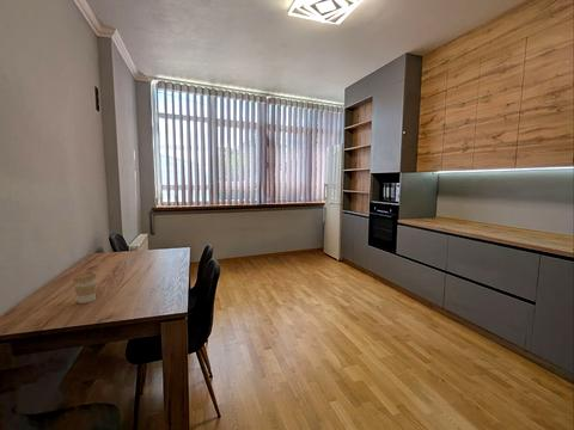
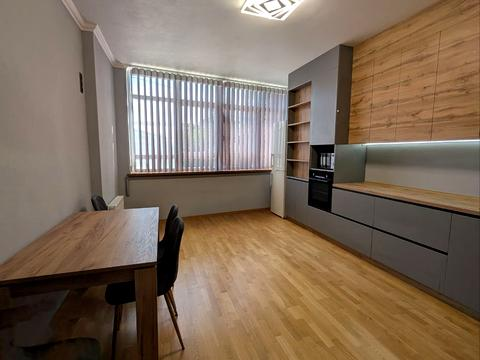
- coffee cup [72,271,98,305]
